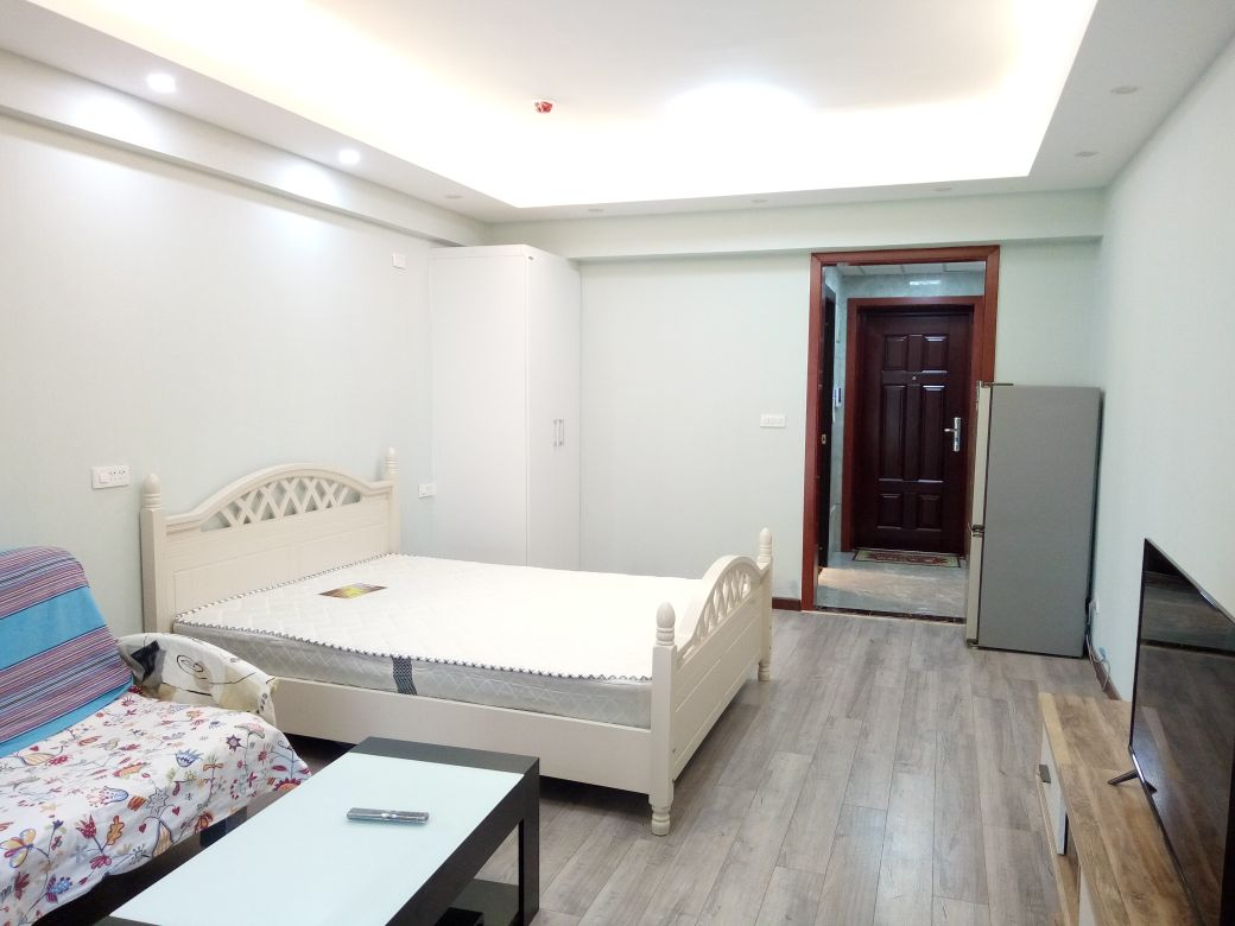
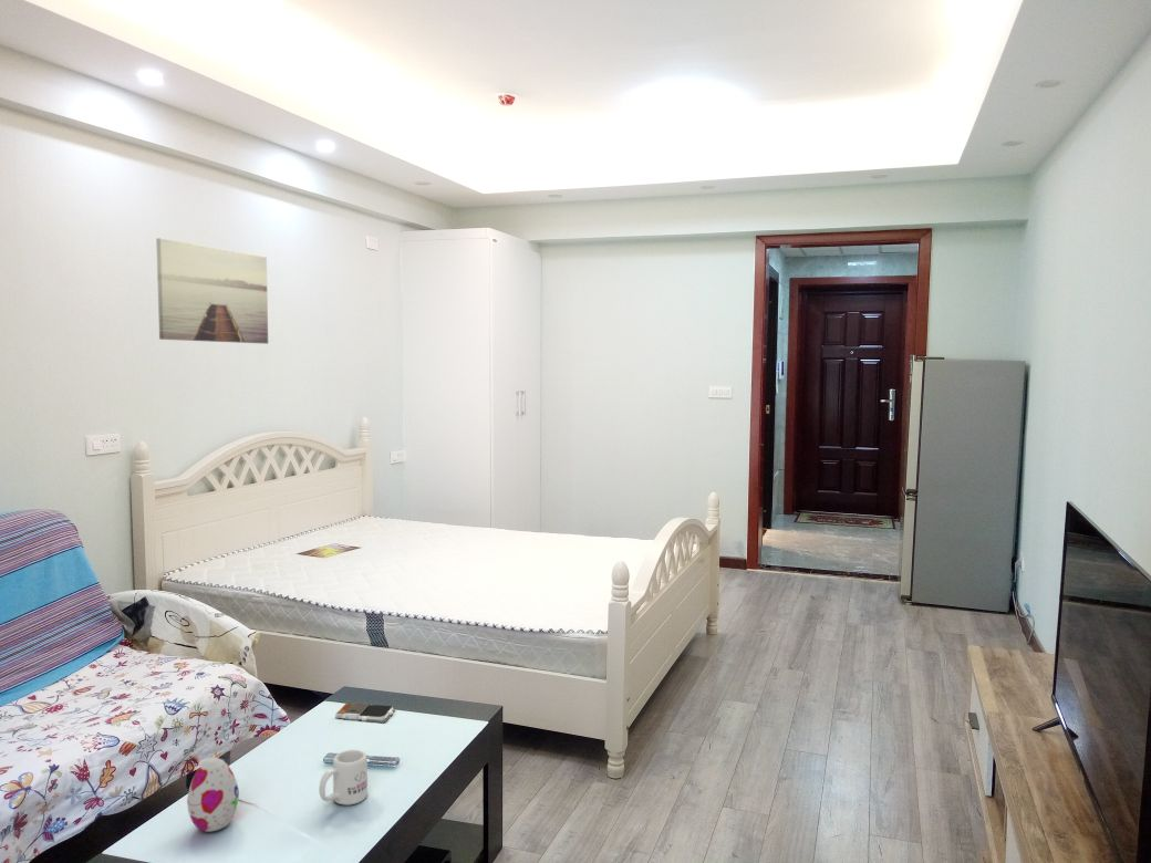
+ wall art [155,237,269,345]
+ decorative egg [186,757,240,833]
+ mug [318,748,369,807]
+ architectural model [334,701,396,724]
